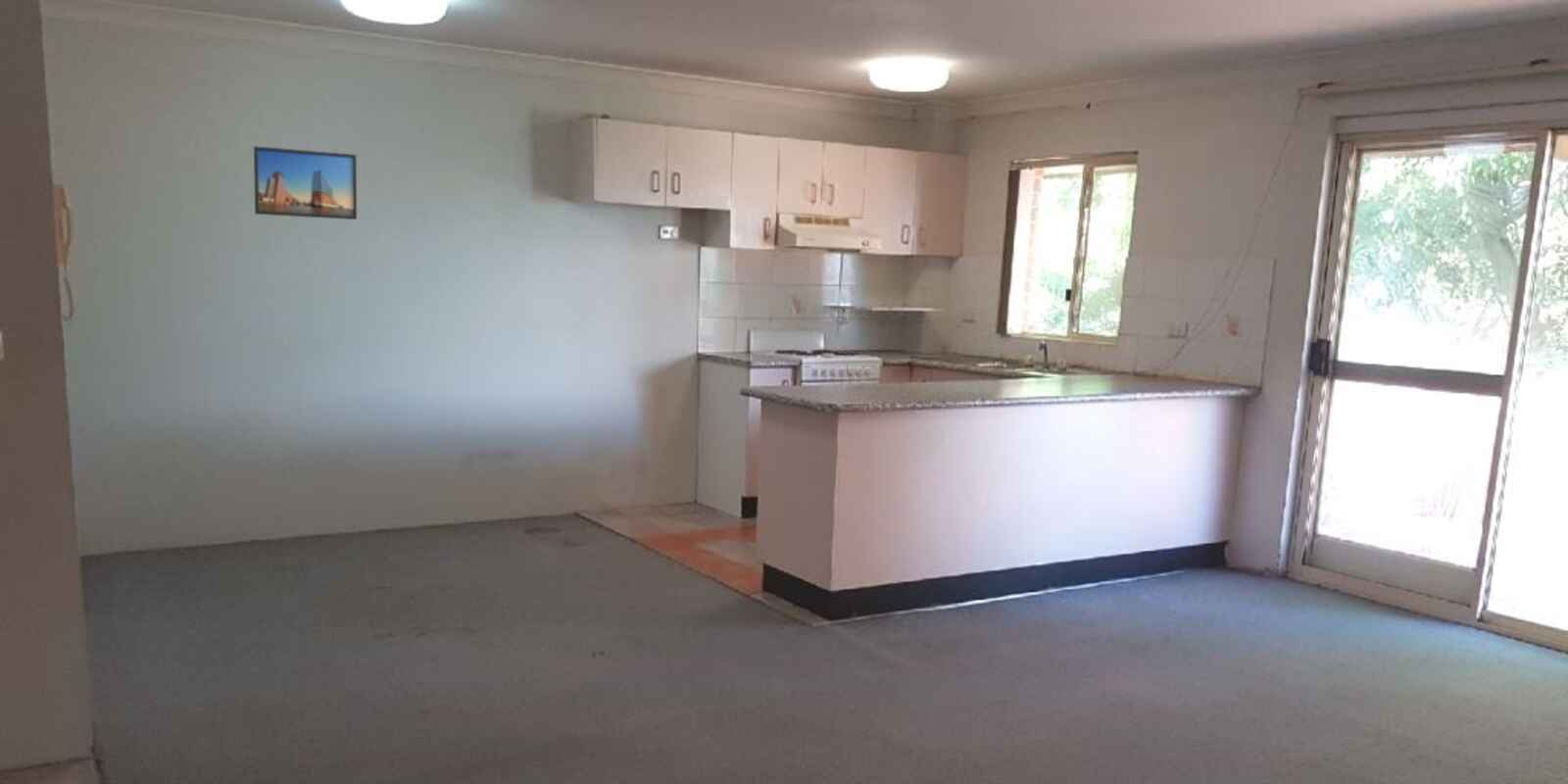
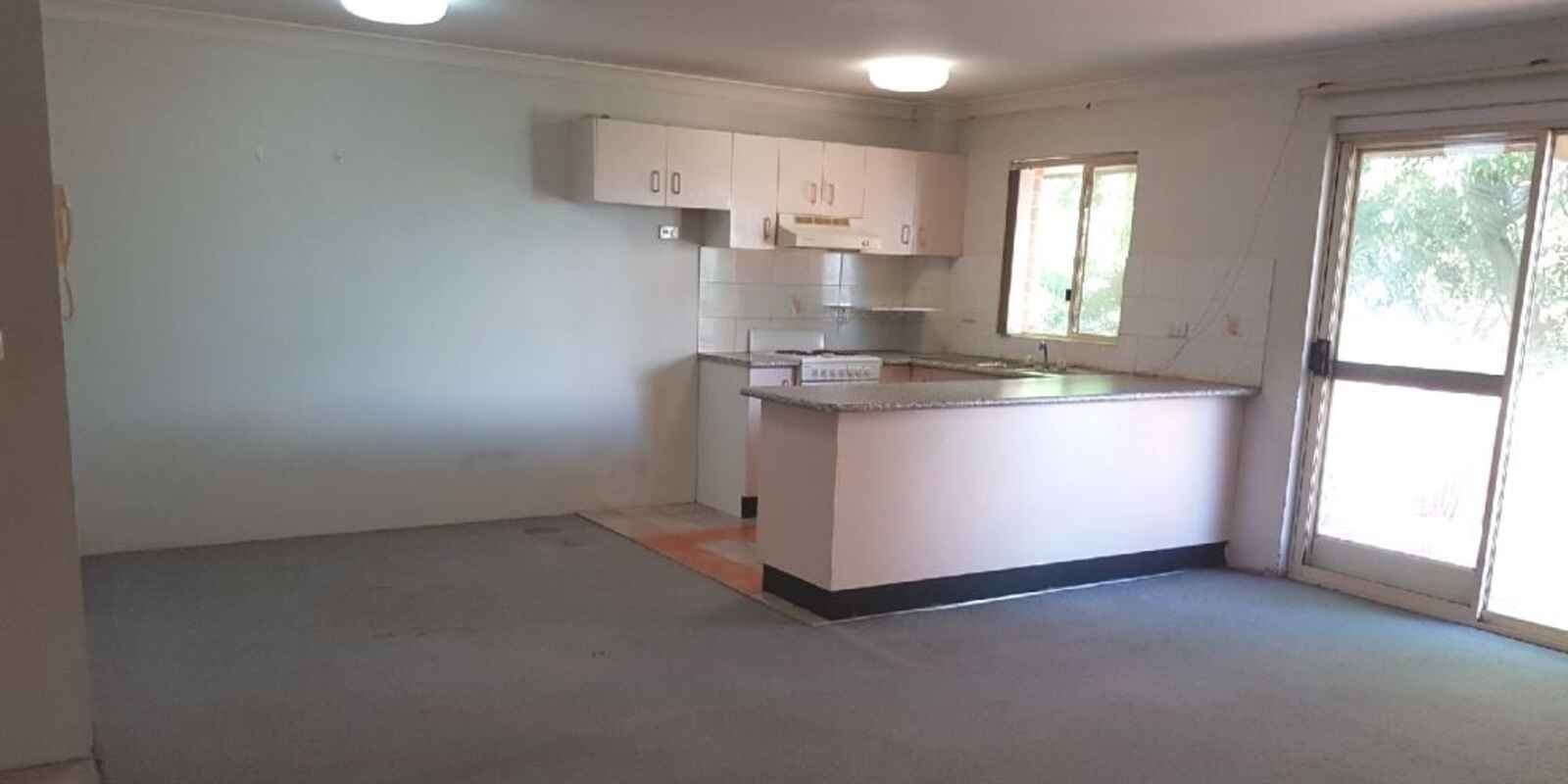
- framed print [253,145,358,221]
